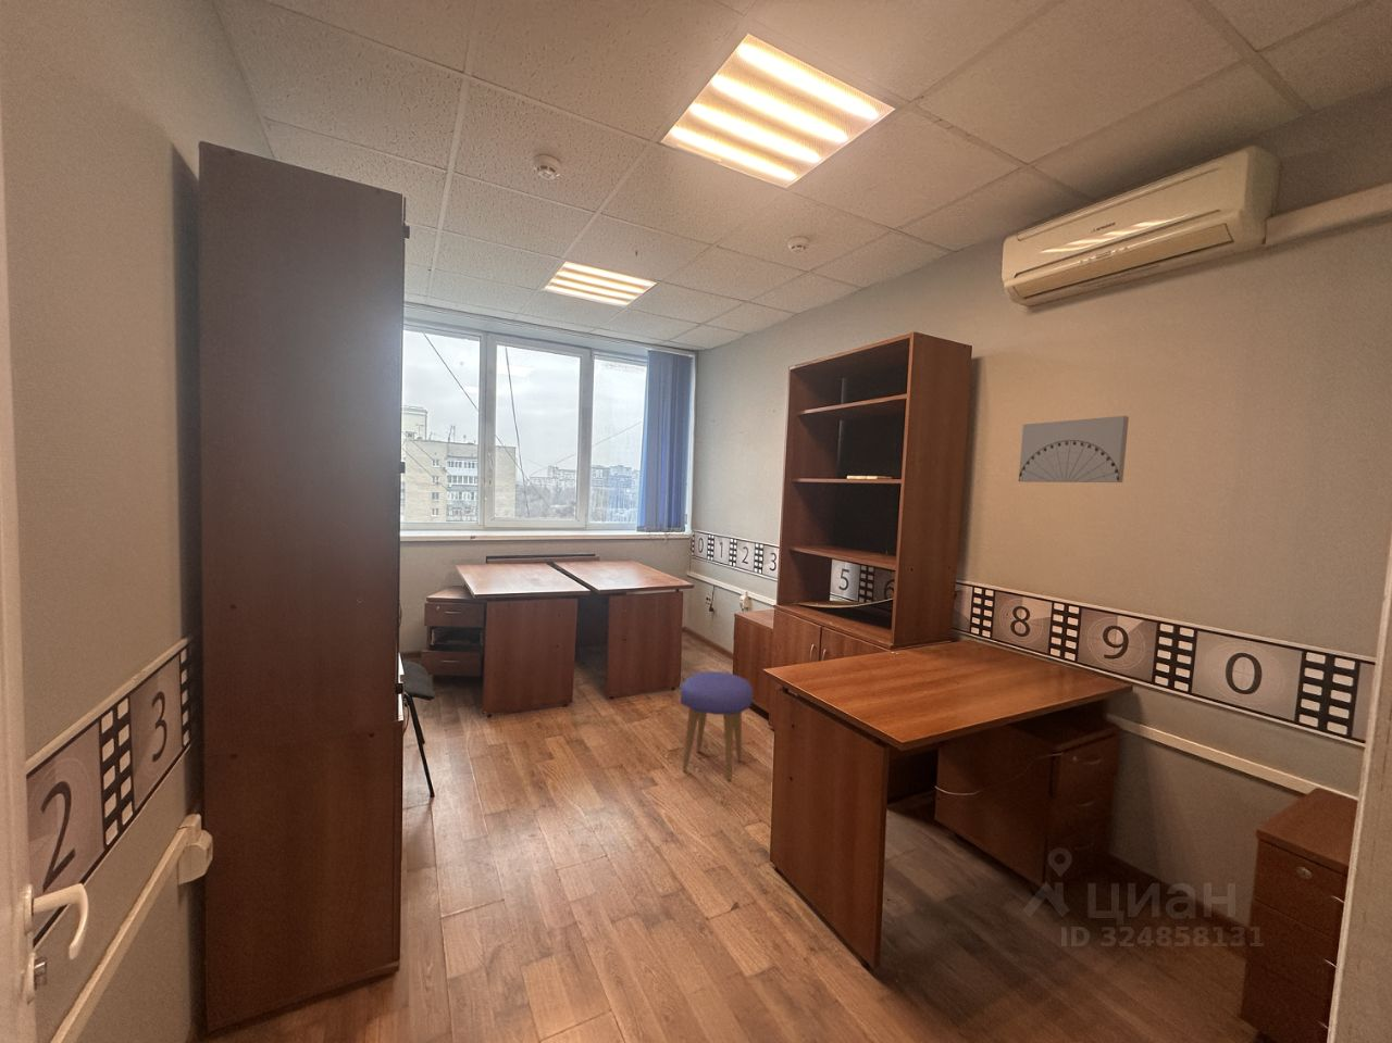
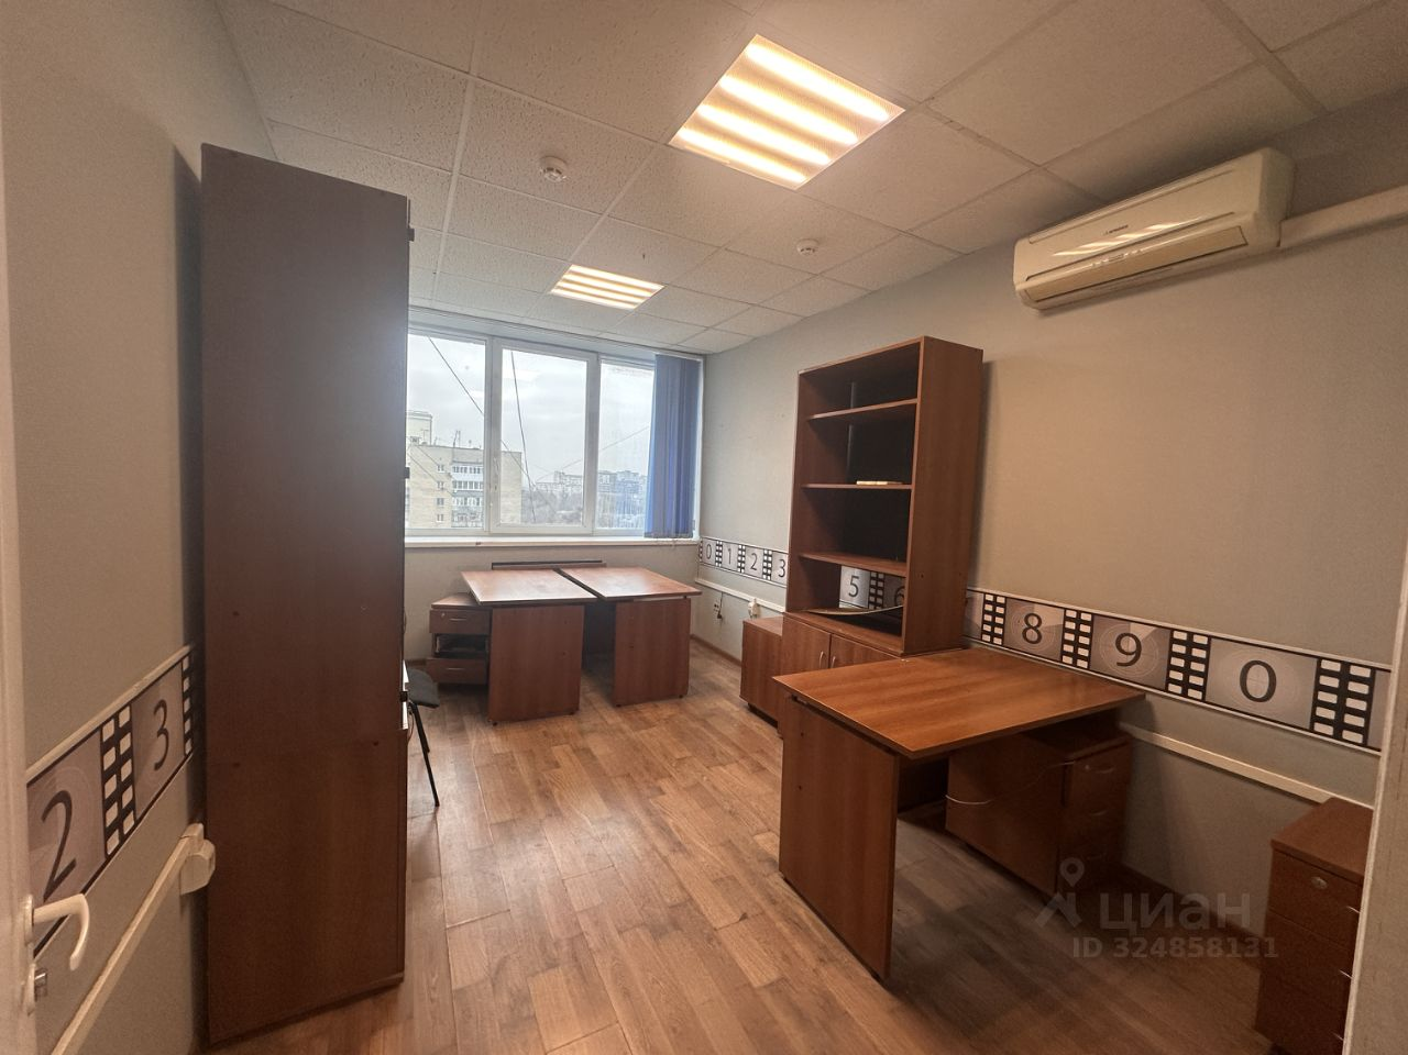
- wall art [1018,415,1130,483]
- stool [680,671,755,781]
